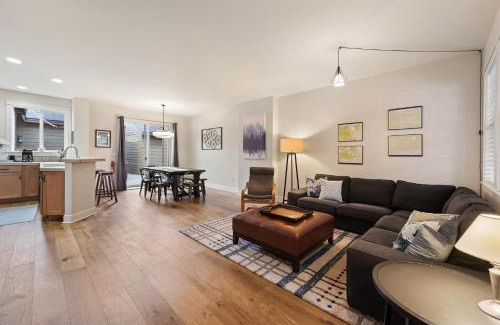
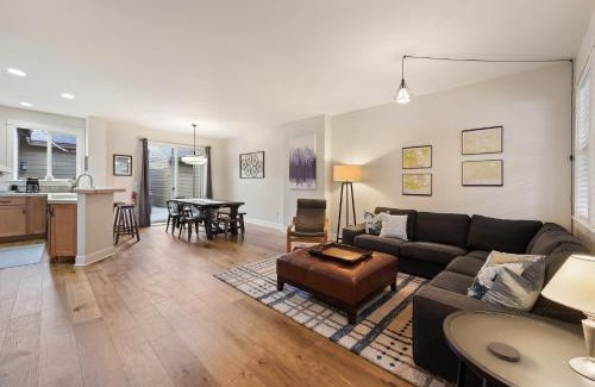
+ coaster [487,341,521,362]
